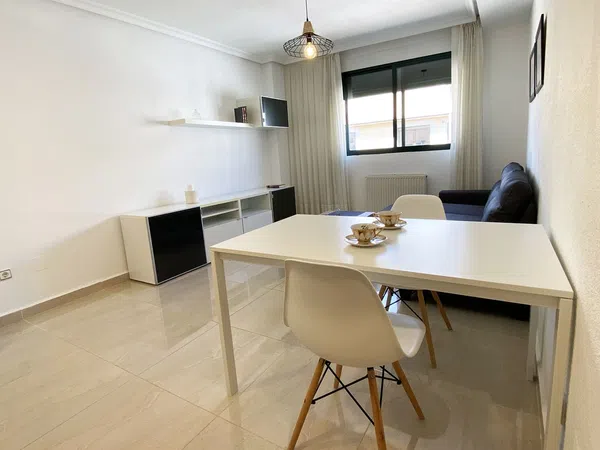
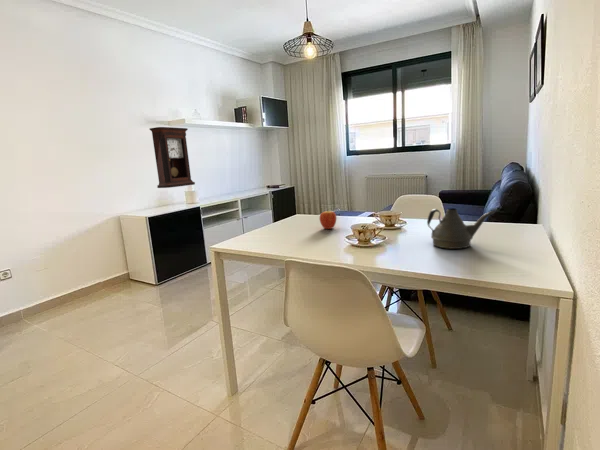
+ pendulum clock [149,126,196,189]
+ fruit [319,210,337,230]
+ teapot [426,207,496,250]
